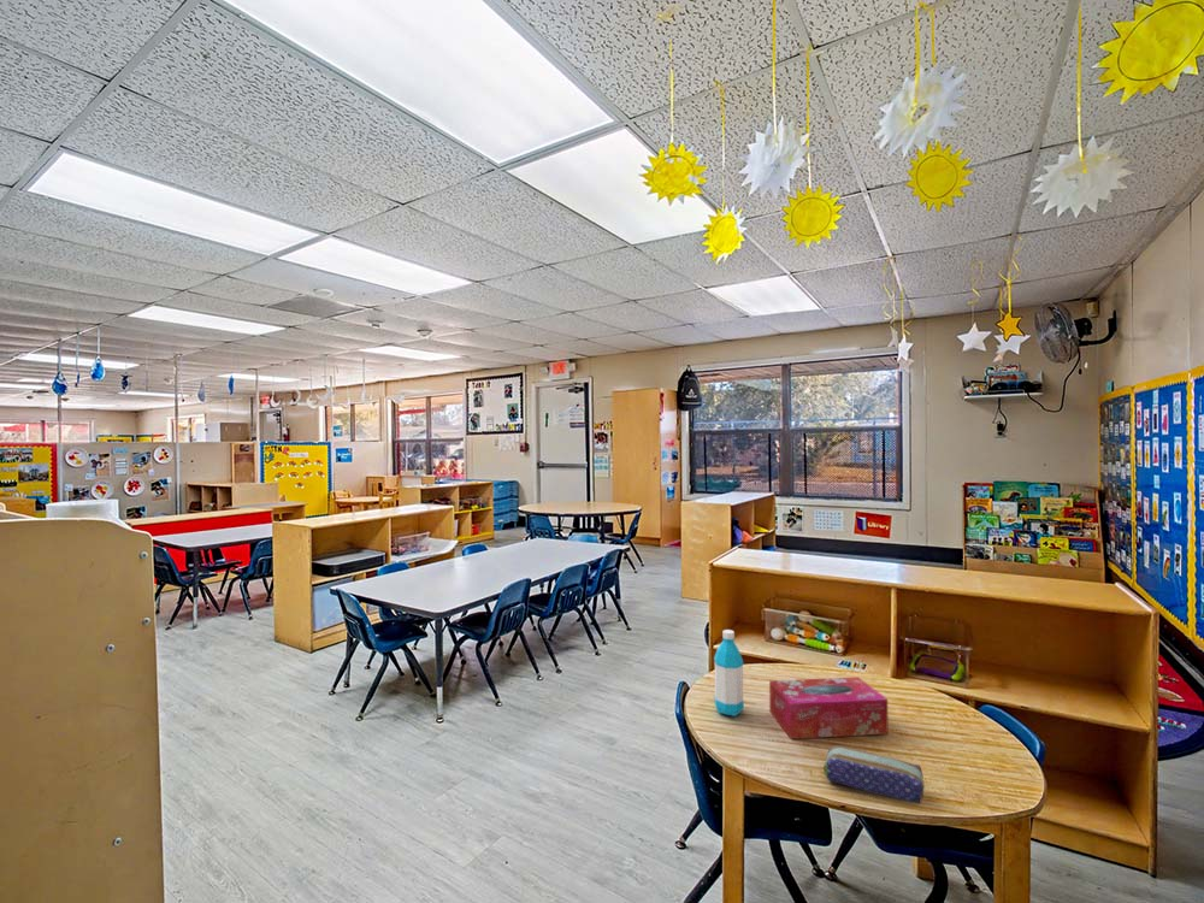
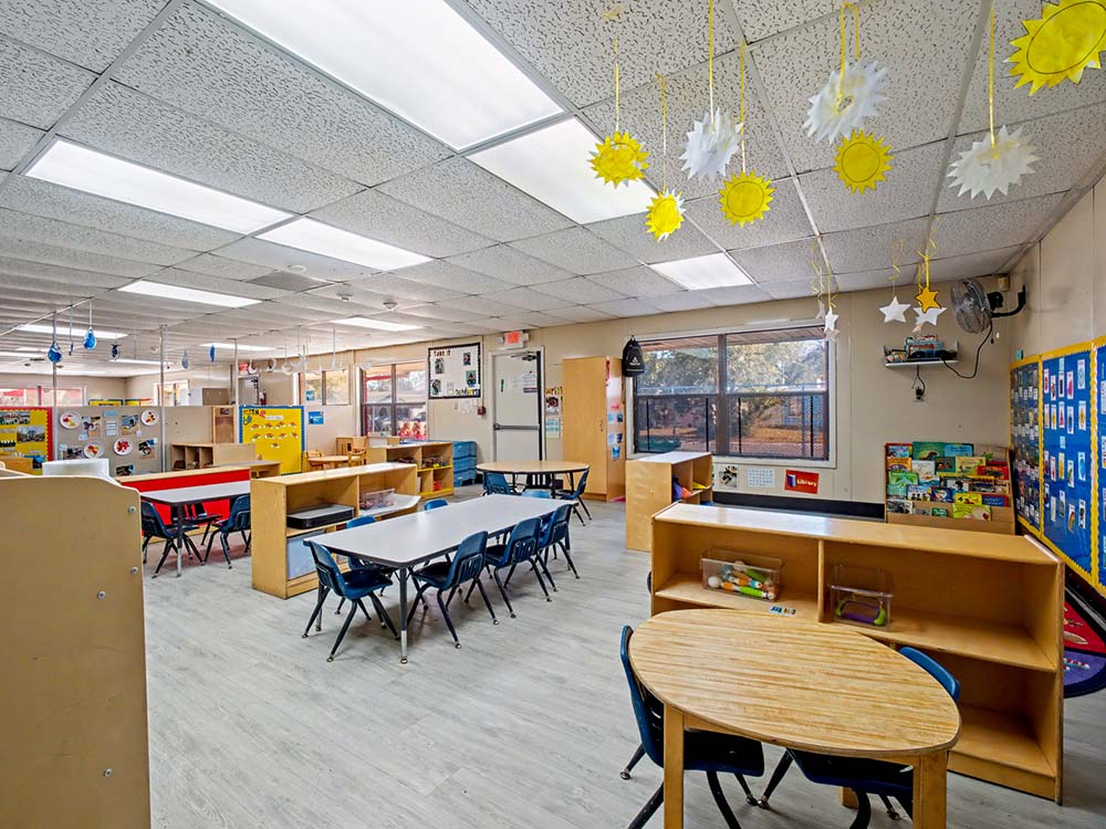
- pencil case [822,744,926,804]
- water bottle [713,628,745,718]
- tissue box [768,675,889,740]
